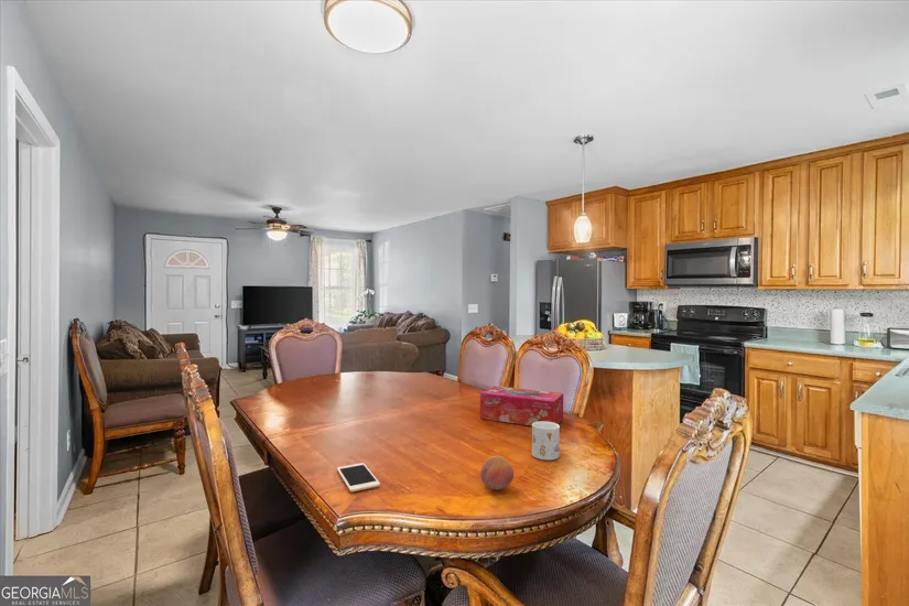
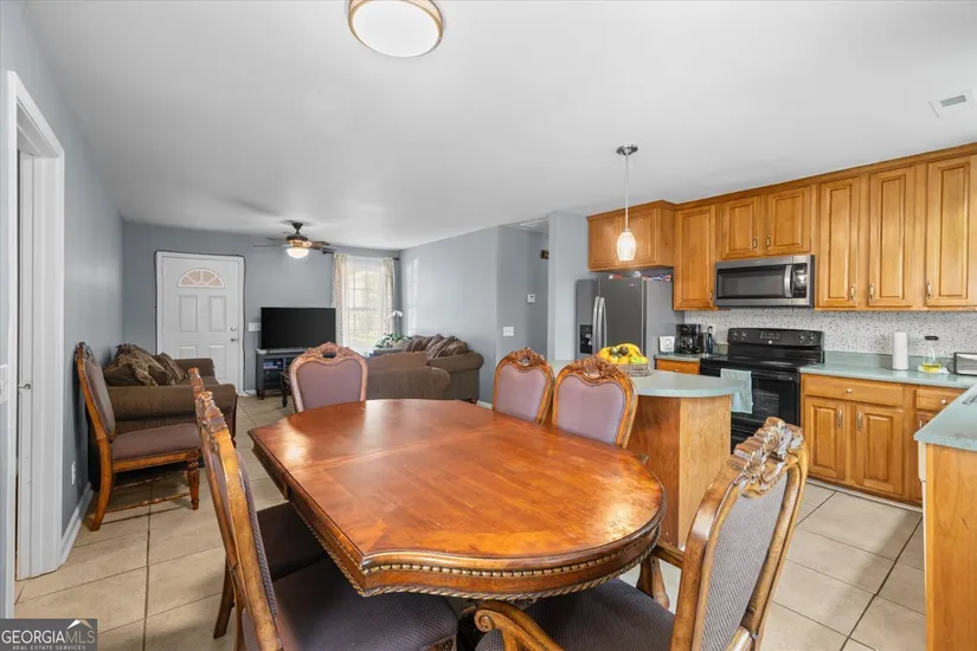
- mug [531,421,561,461]
- tissue box [479,386,564,426]
- cell phone [336,462,381,493]
- fruit [479,455,515,491]
